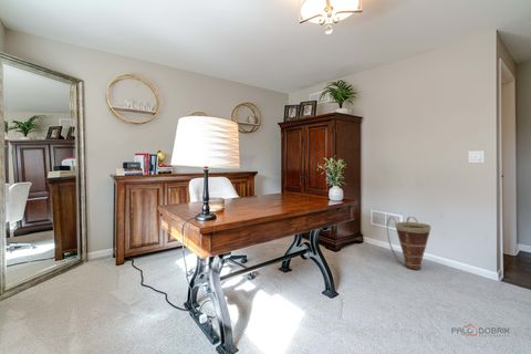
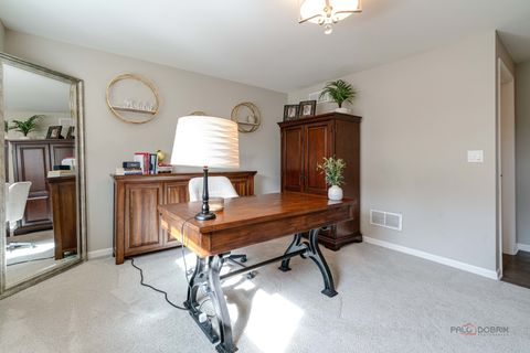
- basket [386,216,433,271]
